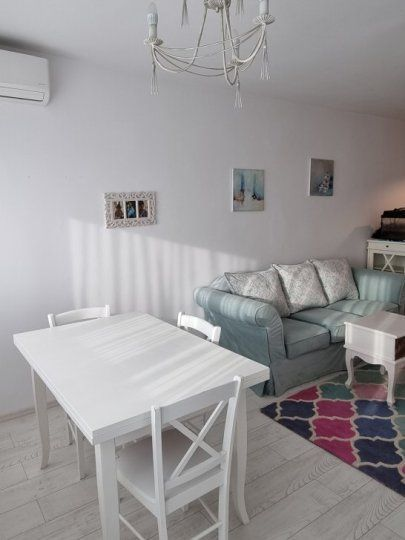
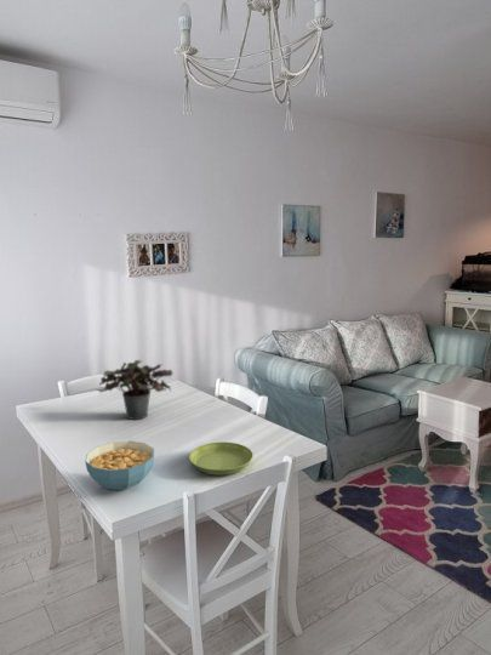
+ potted plant [96,359,175,421]
+ saucer [188,440,255,477]
+ cereal bowl [84,440,155,491]
